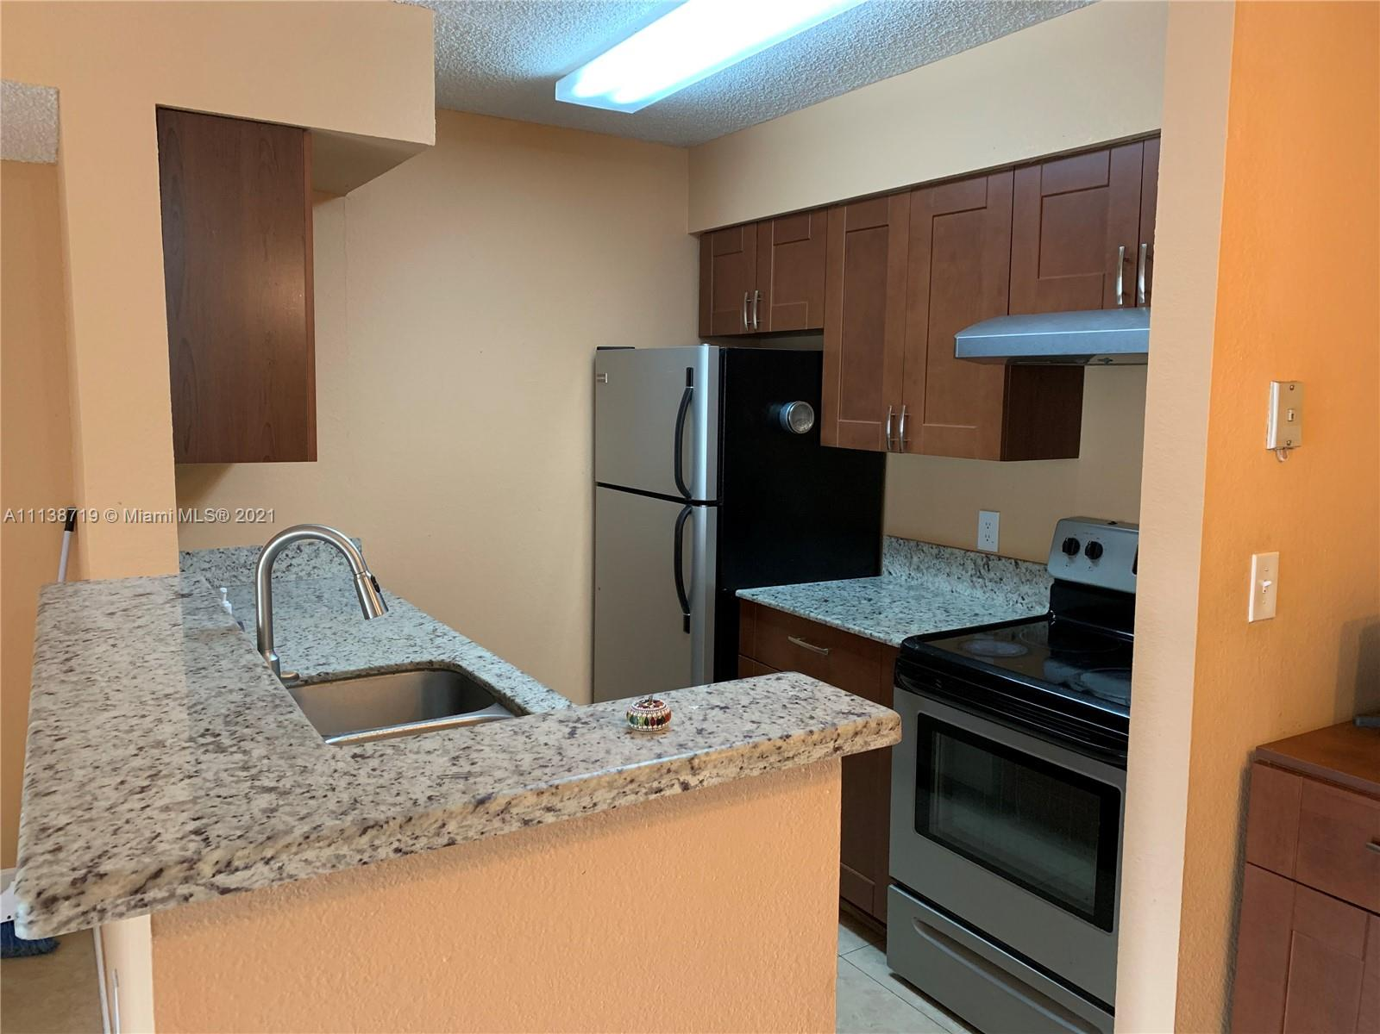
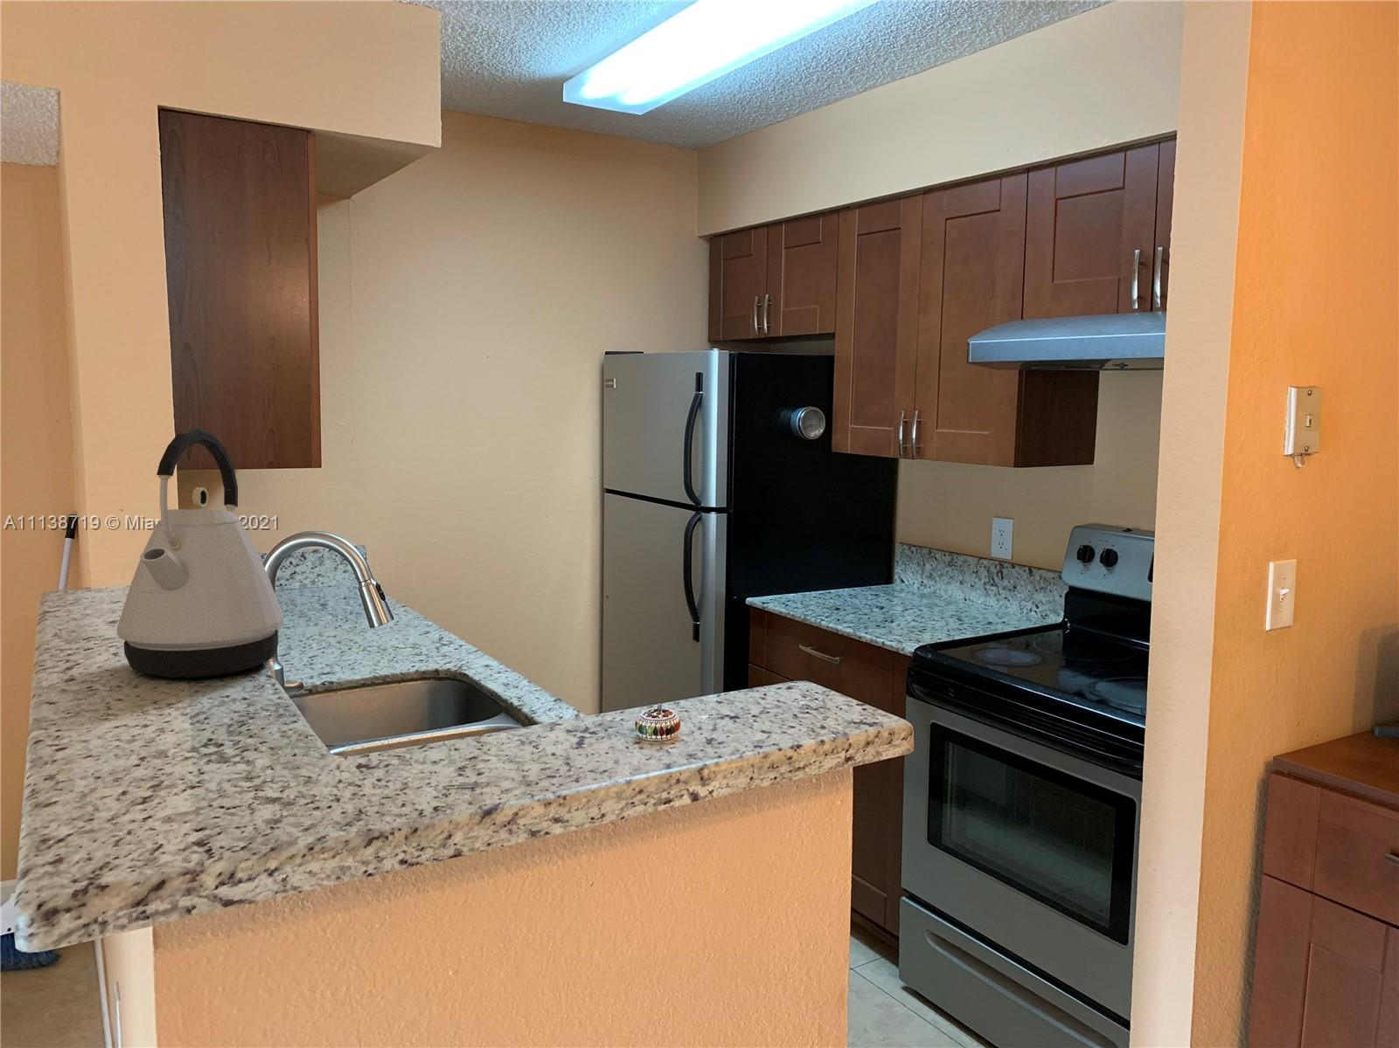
+ kettle [117,428,284,678]
